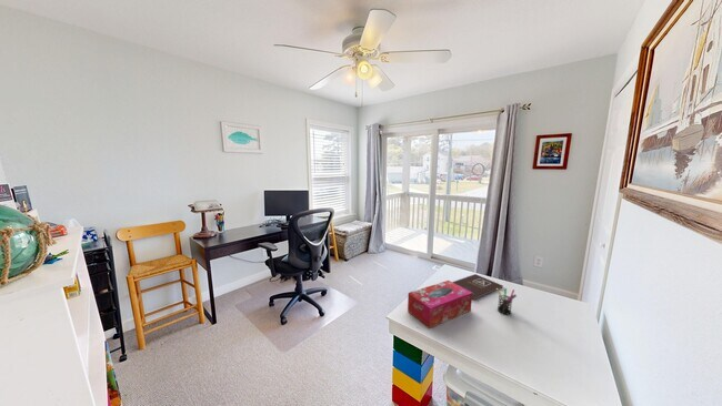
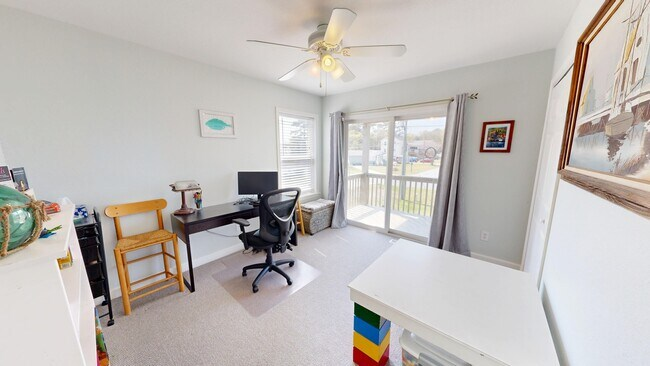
- book [452,273,504,301]
- tissue box [407,280,473,329]
- pen holder [497,287,518,316]
